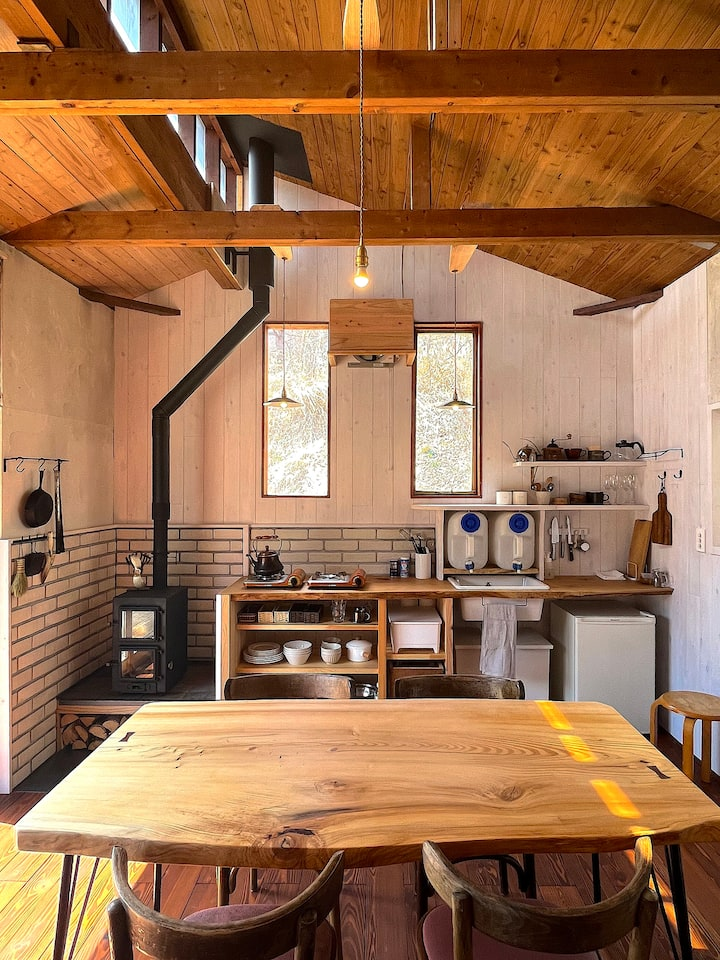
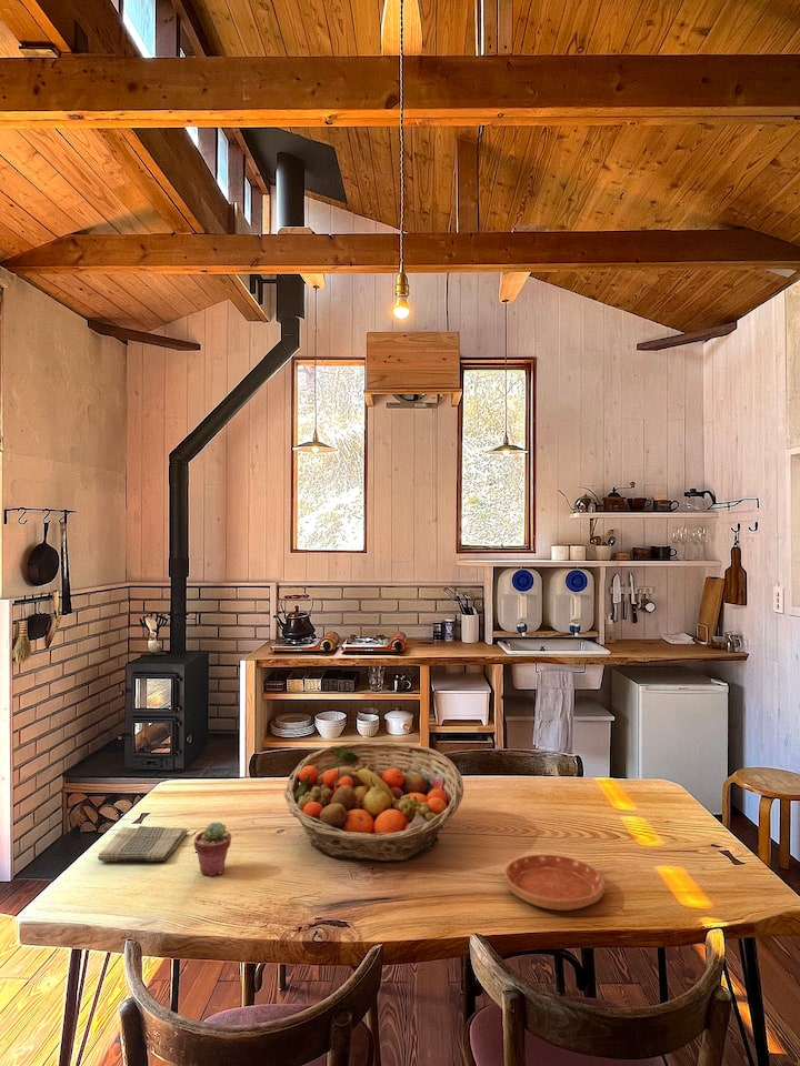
+ fruit basket [283,742,464,863]
+ potted succulent [193,821,232,877]
+ saucer [503,853,606,912]
+ dish towel [97,825,189,862]
